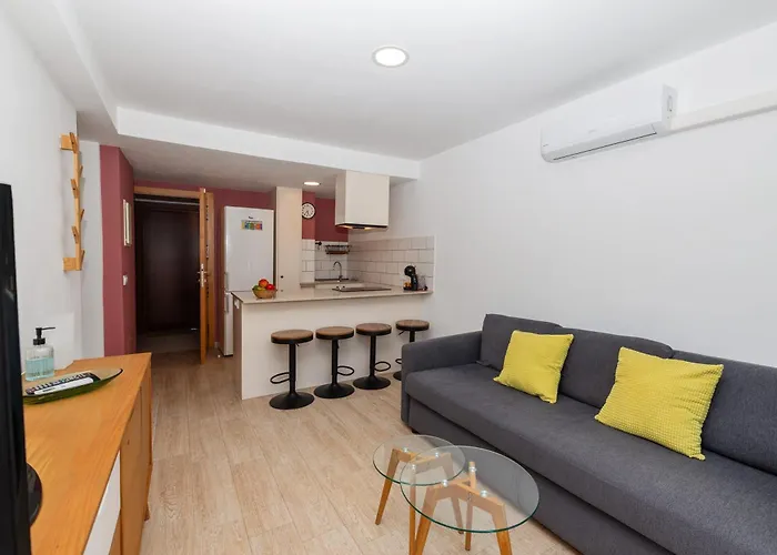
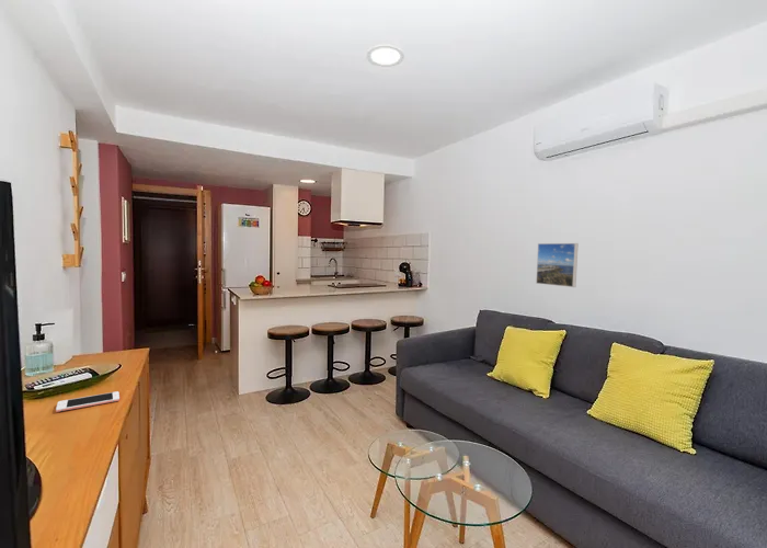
+ cell phone [55,390,121,413]
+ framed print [535,242,580,288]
